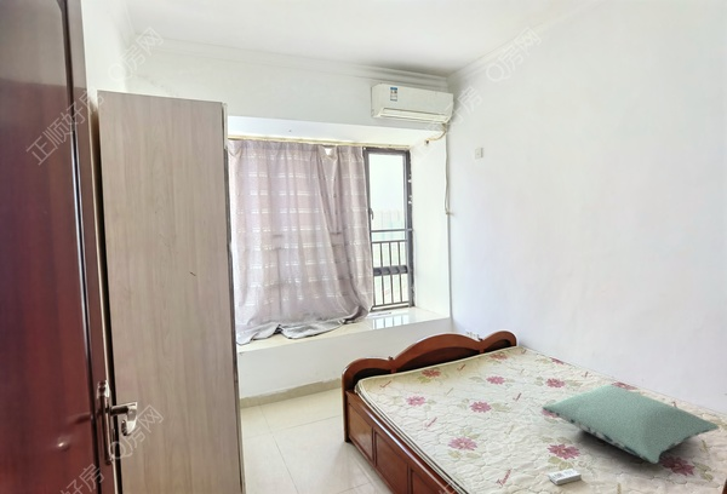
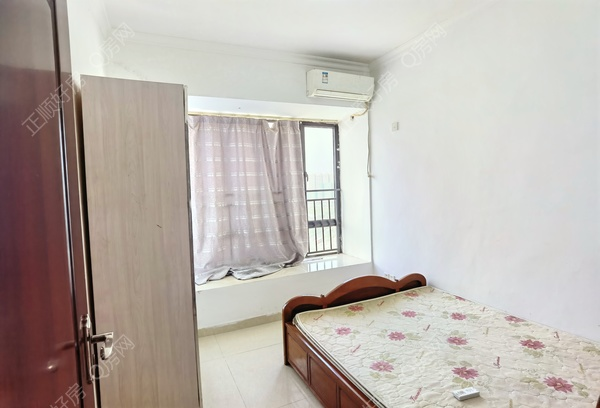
- pillow [542,383,721,465]
